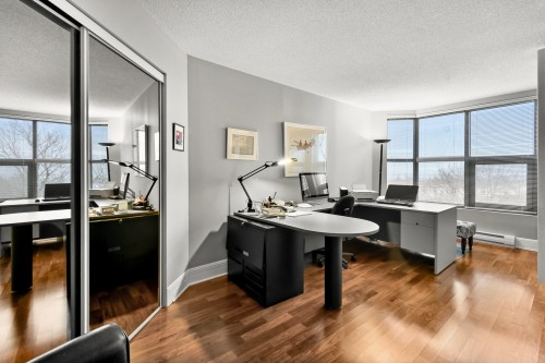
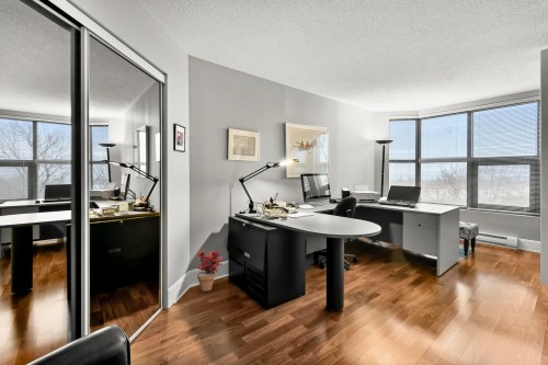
+ potted plant [194,249,224,293]
